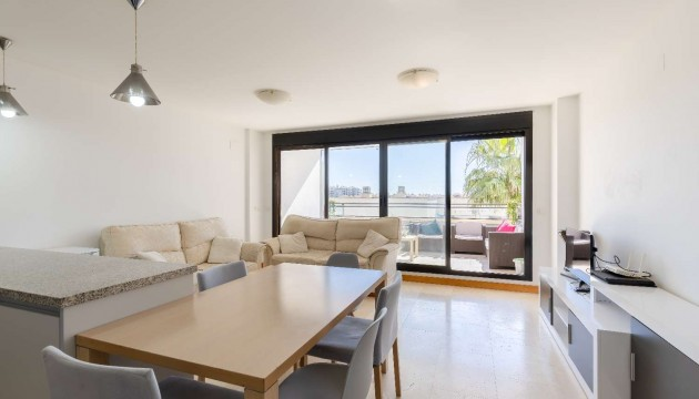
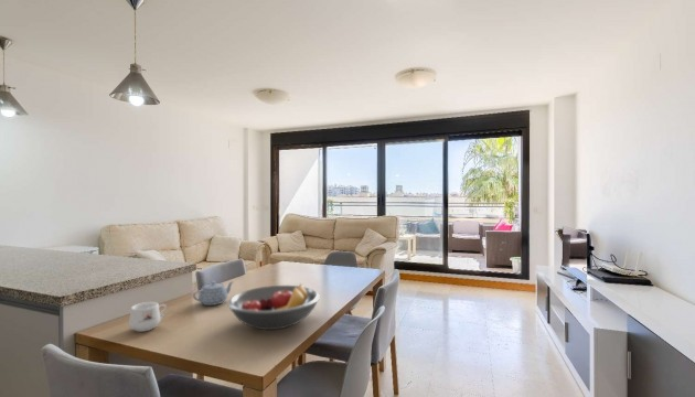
+ teapot [192,280,235,307]
+ mug [128,301,168,333]
+ fruit bowl [227,282,321,331]
